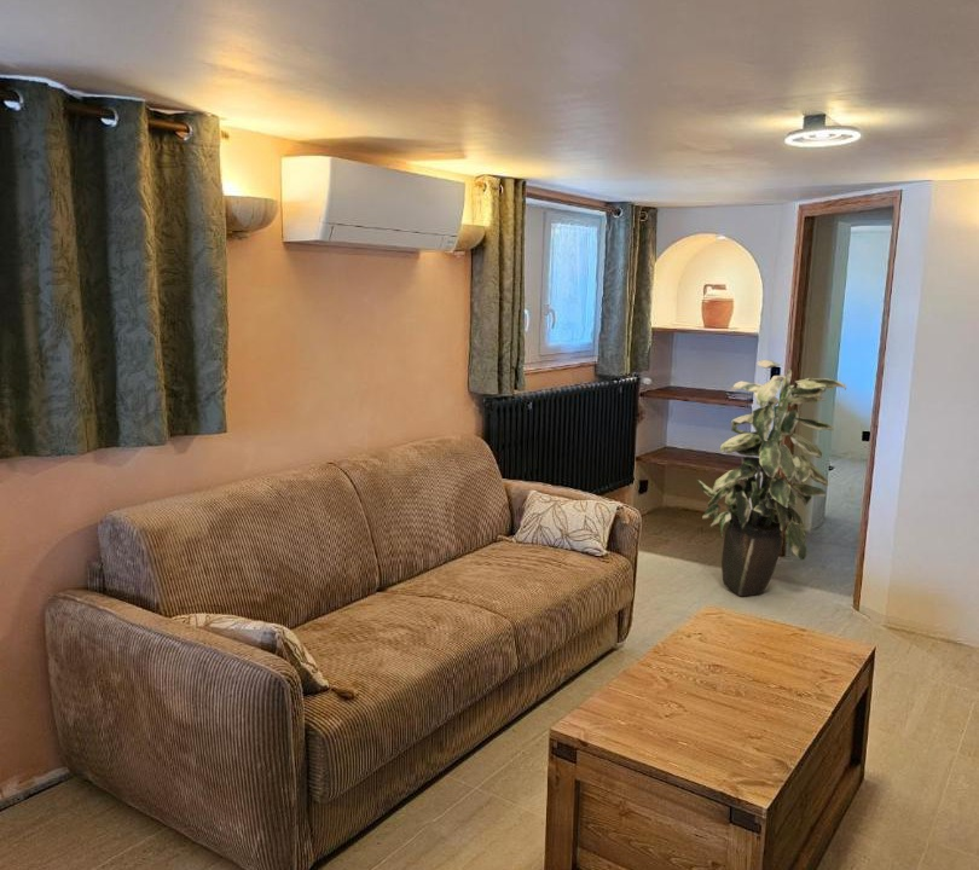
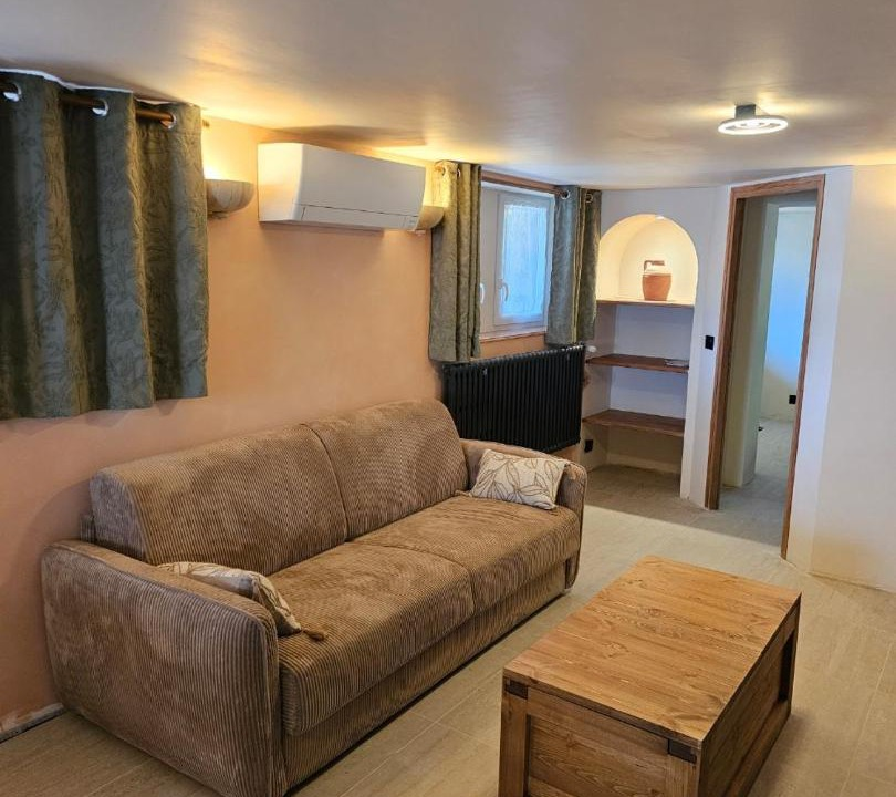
- indoor plant [695,359,847,598]
